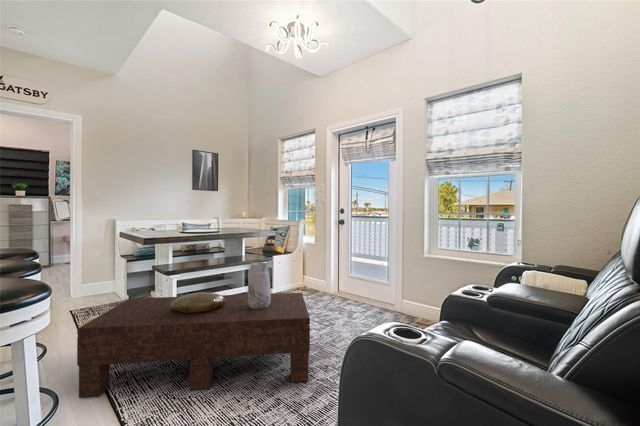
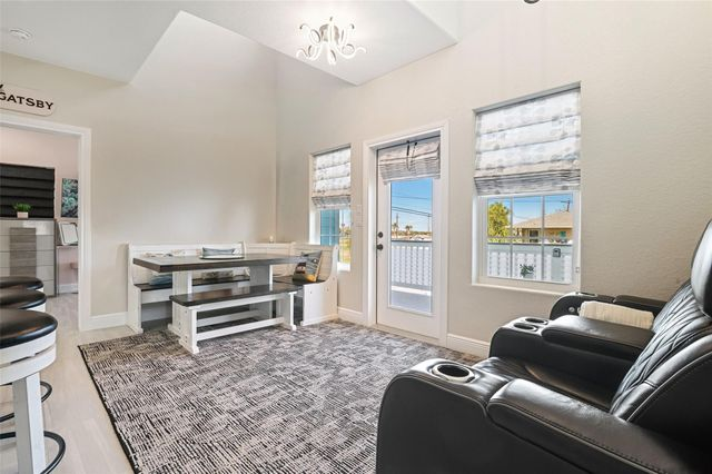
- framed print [191,149,219,192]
- vase [247,262,272,309]
- decorative bowl [170,291,226,314]
- coffee table [76,292,311,399]
